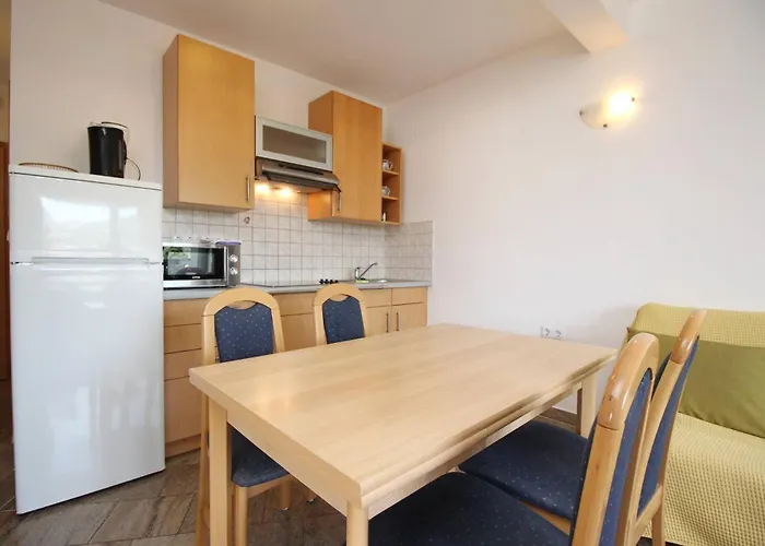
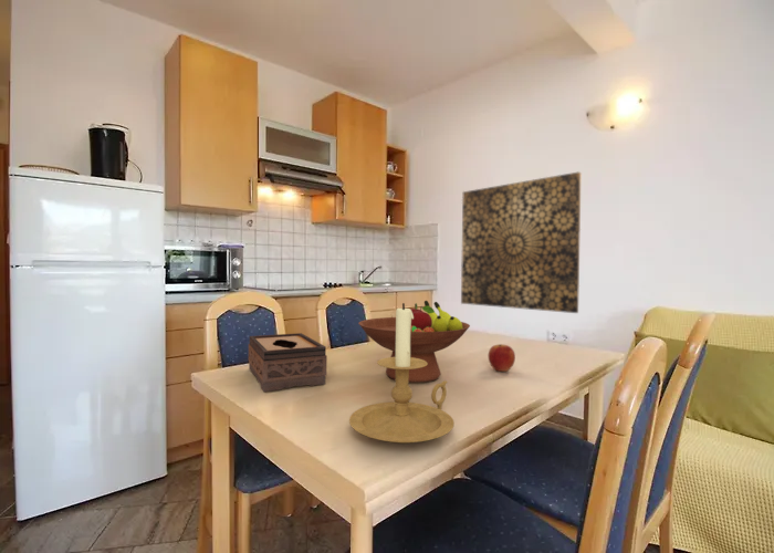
+ candle holder [348,302,454,445]
+ wall art [460,170,583,314]
+ fruit bowl [357,300,471,384]
+ tissue box [248,332,328,393]
+ apple [488,343,516,373]
